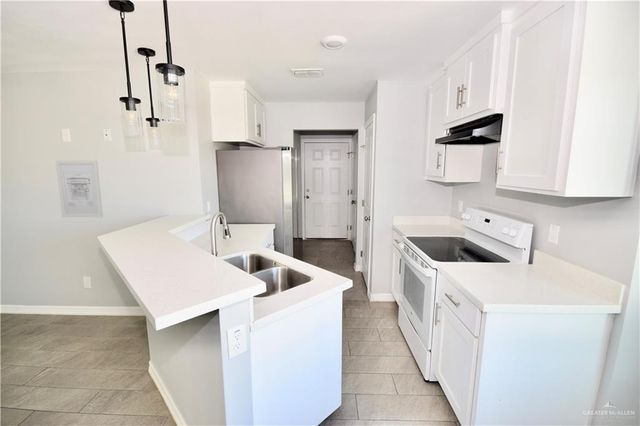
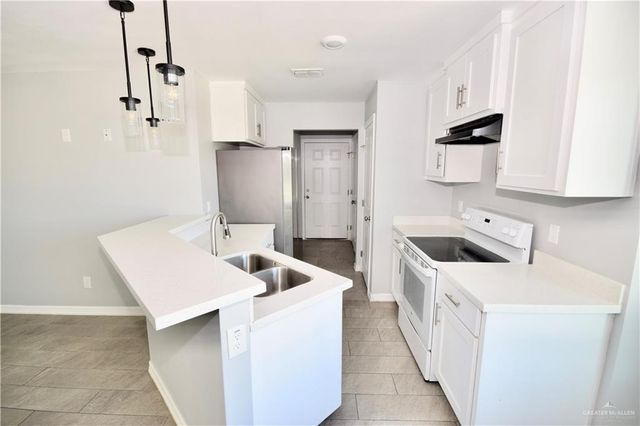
- wall art [55,160,104,218]
